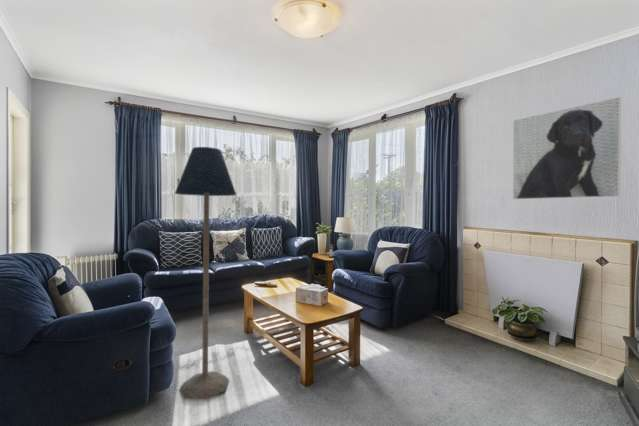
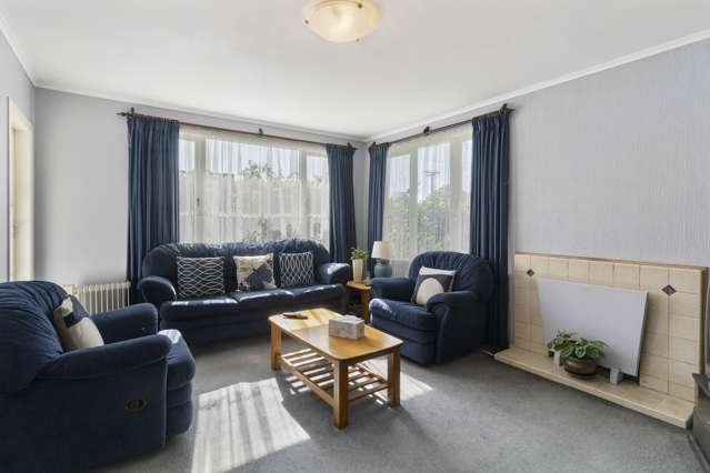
- floor lamp [174,146,237,400]
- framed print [512,96,622,200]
